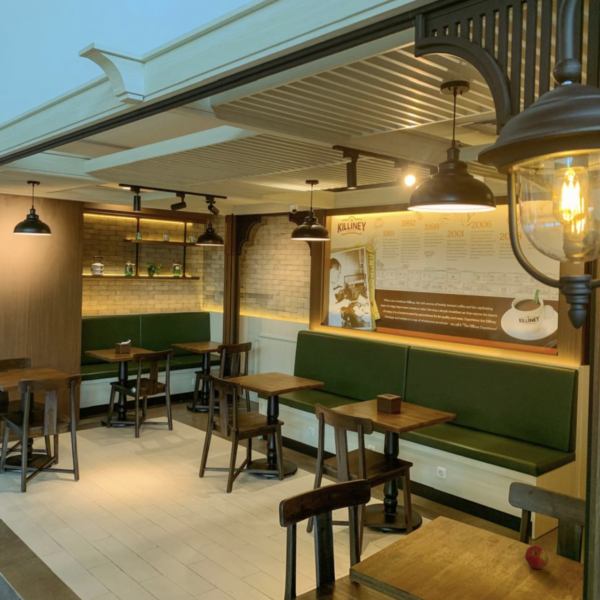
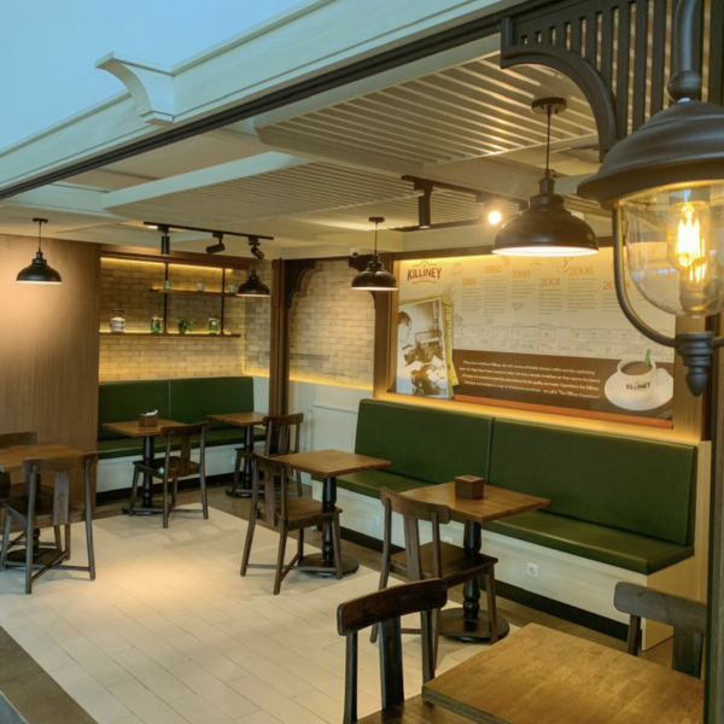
- apple [524,544,550,570]
